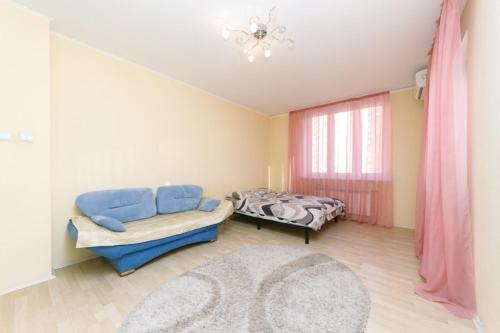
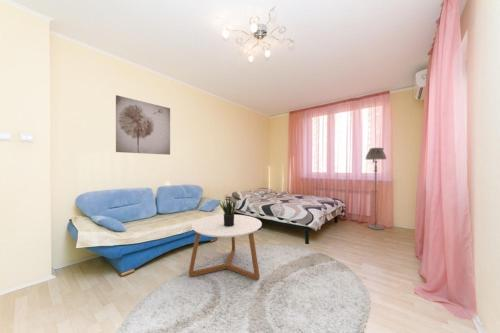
+ coffee table [188,214,263,281]
+ potted plant [218,197,236,227]
+ wall art [115,94,171,156]
+ floor lamp [364,147,388,231]
